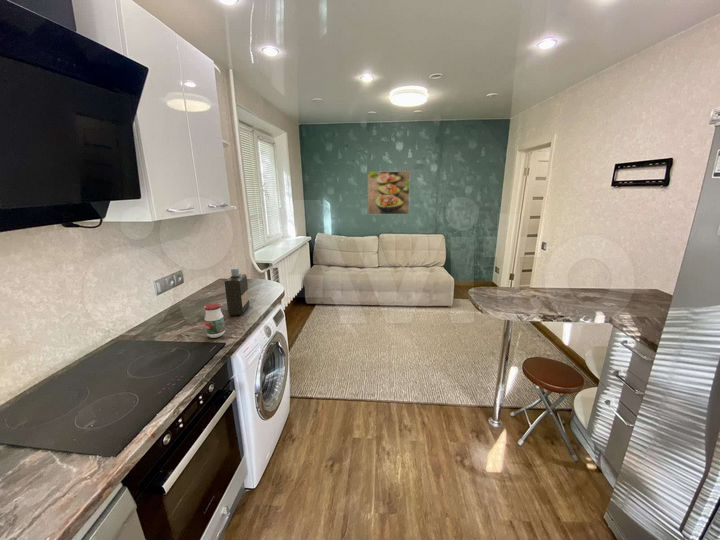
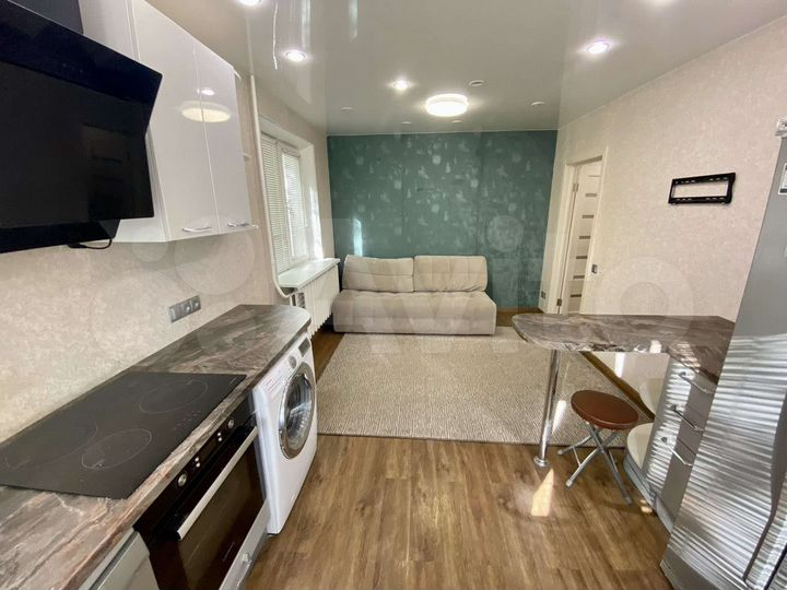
- bottle [224,267,250,316]
- jar [203,302,226,339]
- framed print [367,170,411,215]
